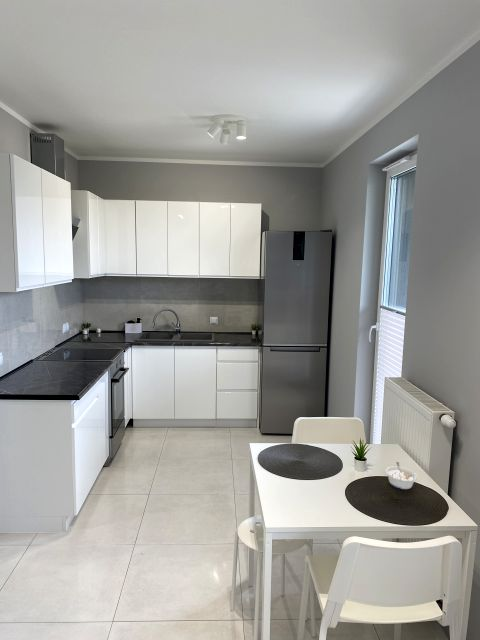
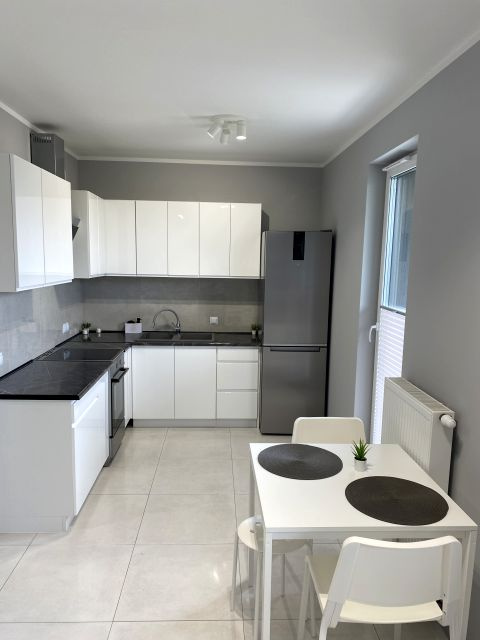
- legume [384,461,418,490]
